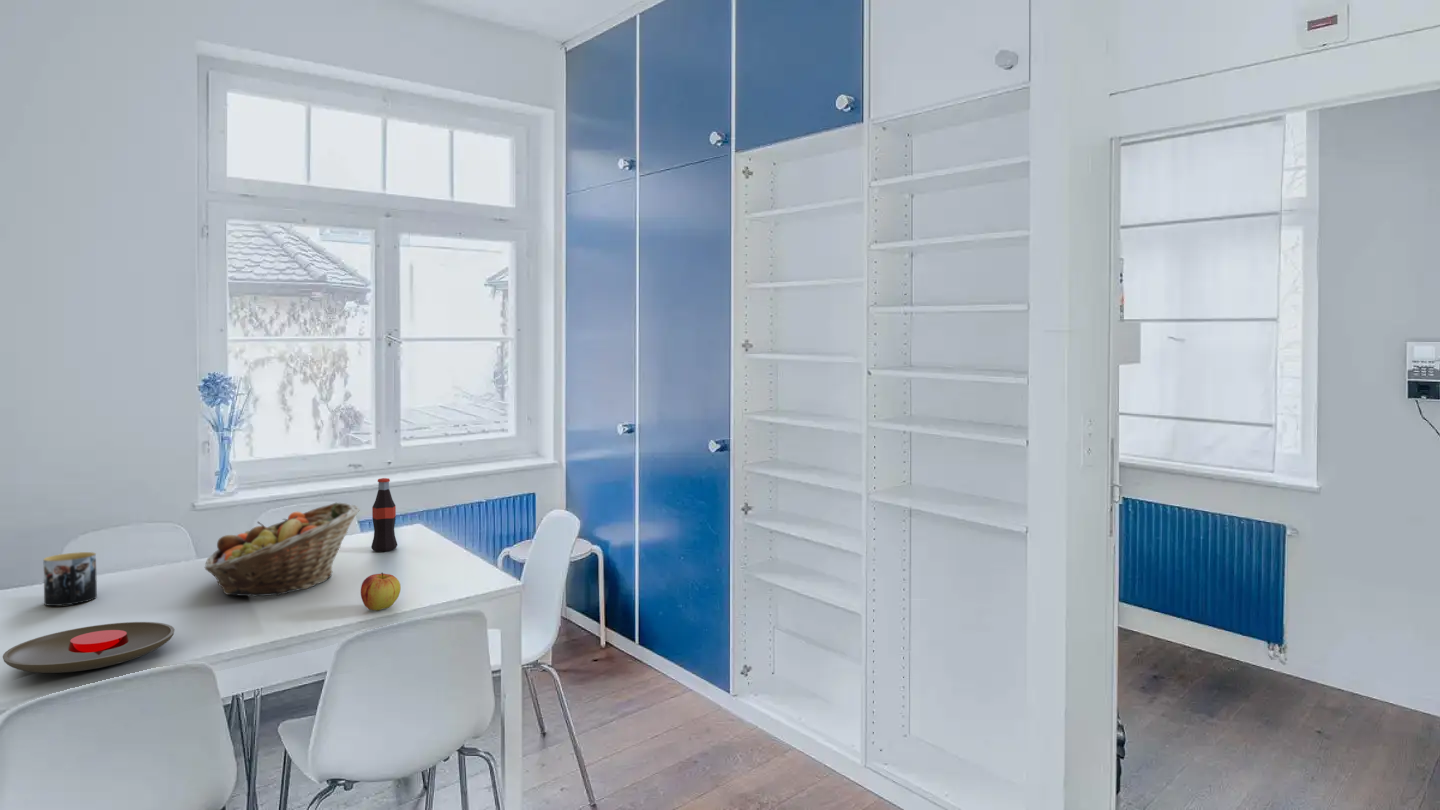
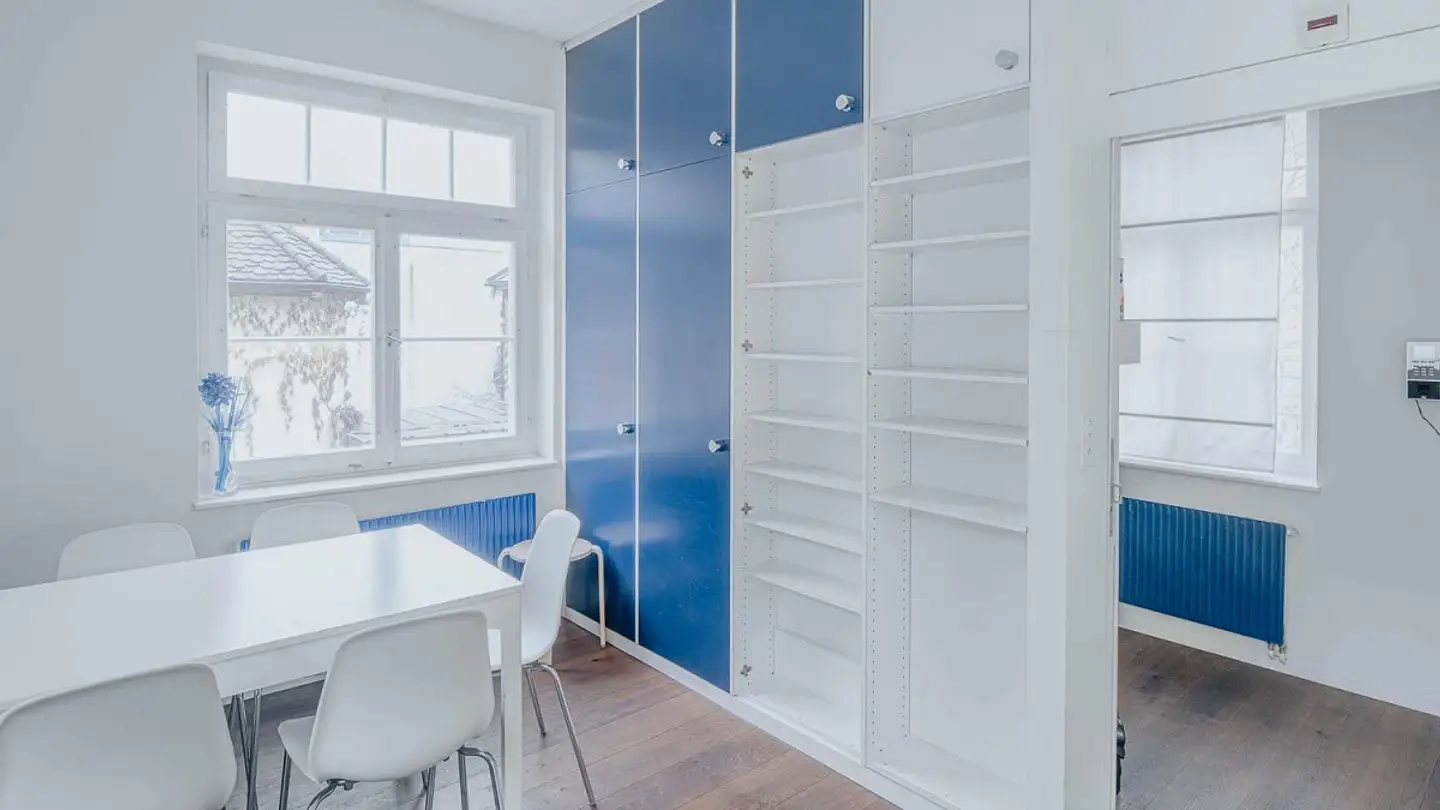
- fruit basket [204,502,361,597]
- apple [360,572,402,611]
- mug [42,551,98,607]
- bottle [370,477,398,552]
- plate [2,621,176,674]
